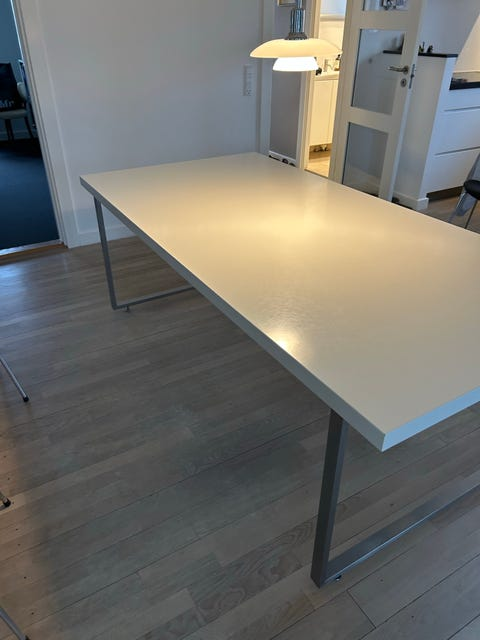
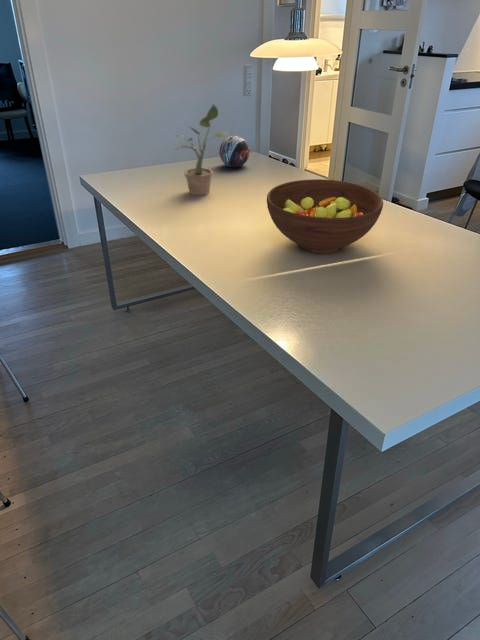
+ decorative orb [218,135,250,169]
+ potted plant [173,103,230,196]
+ fruit bowl [266,178,384,255]
